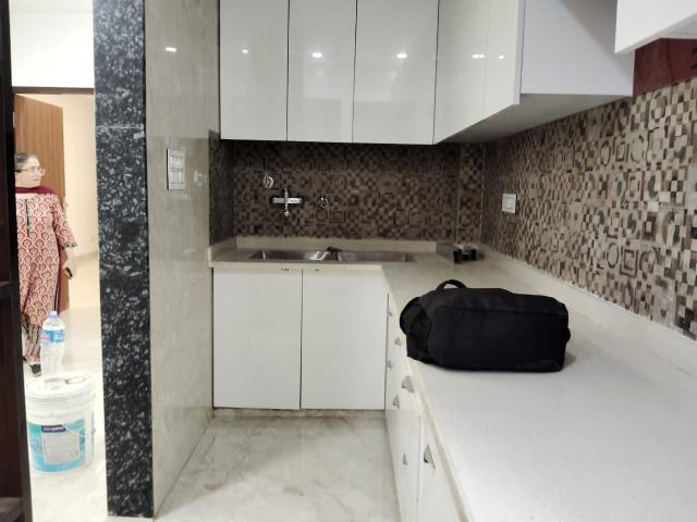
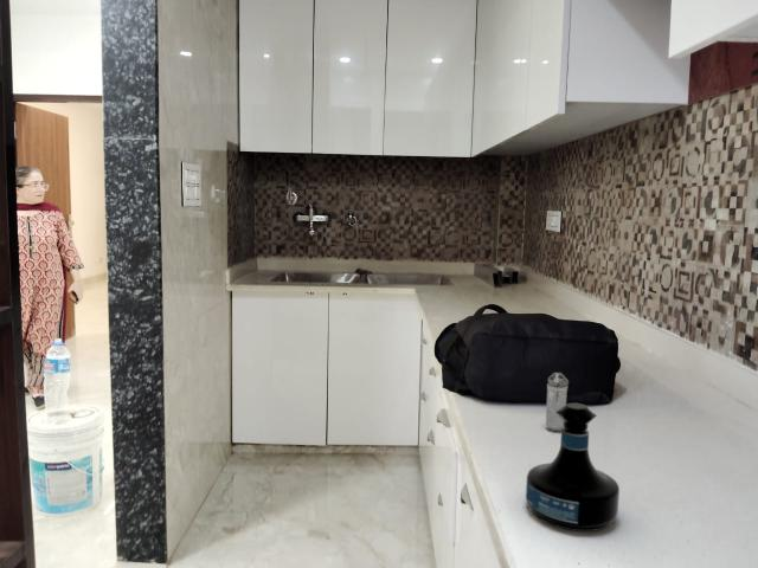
+ shaker [545,372,570,432]
+ tequila bottle [525,402,621,532]
